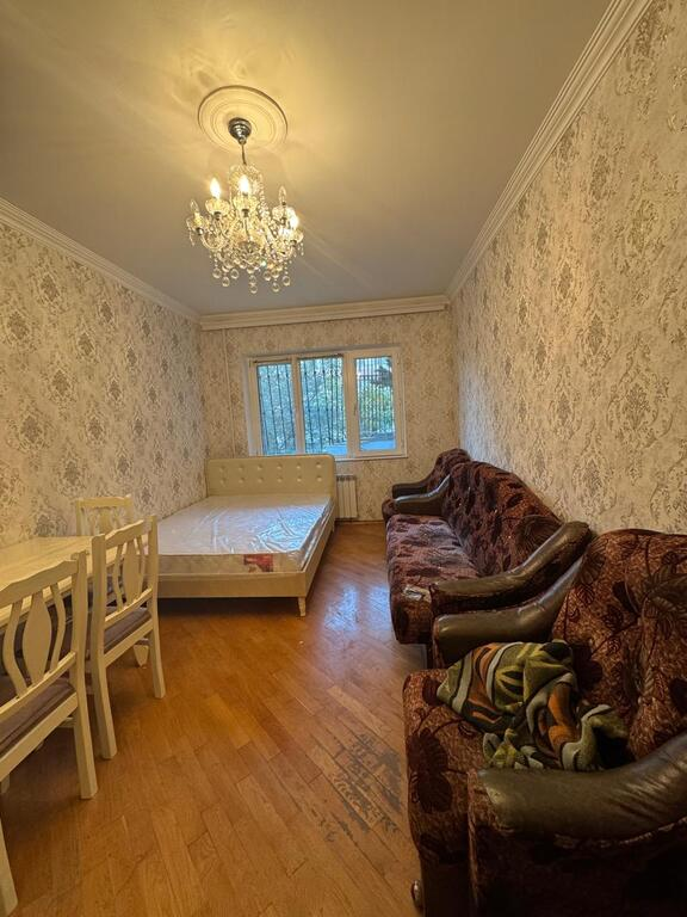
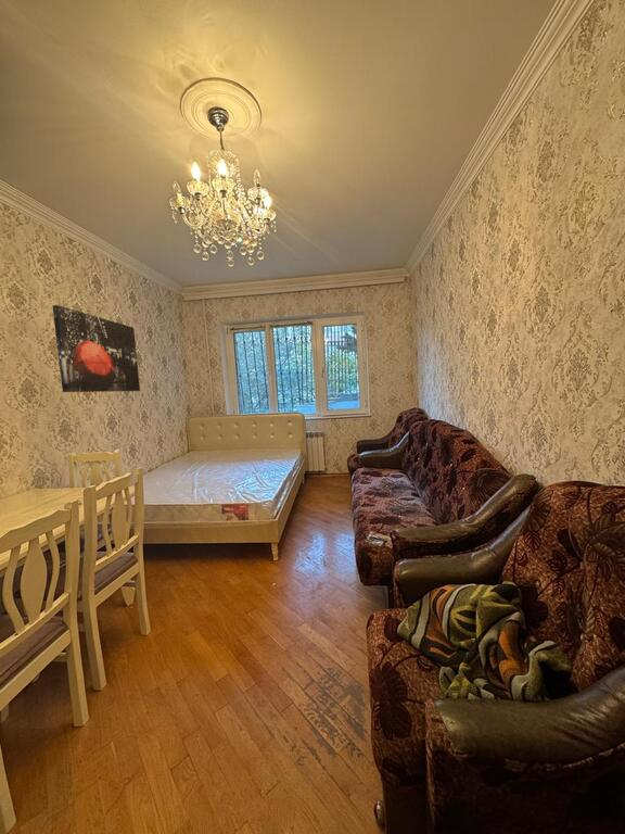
+ wall art [51,304,141,393]
